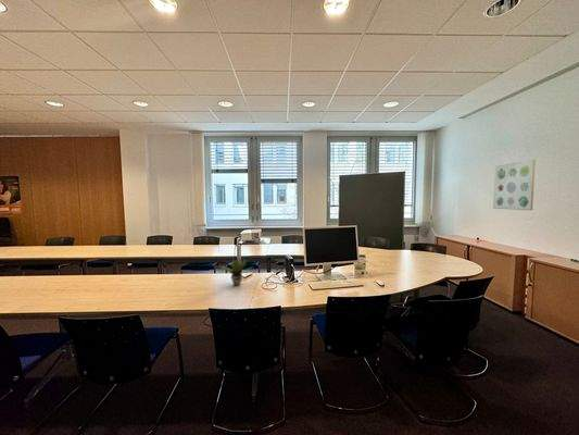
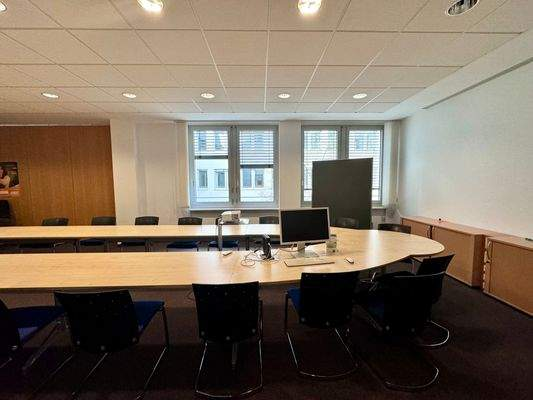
- wall art [492,159,537,211]
- potted plant [219,259,253,286]
